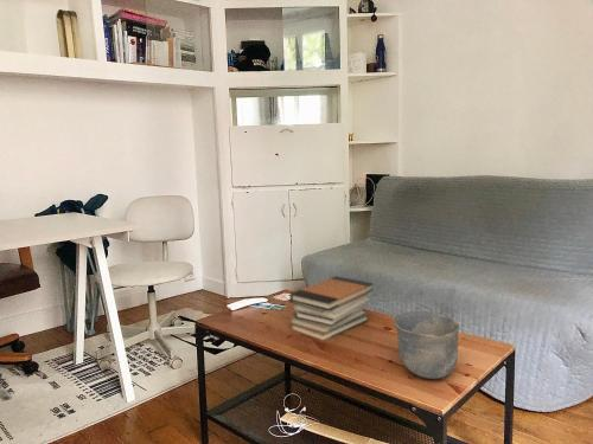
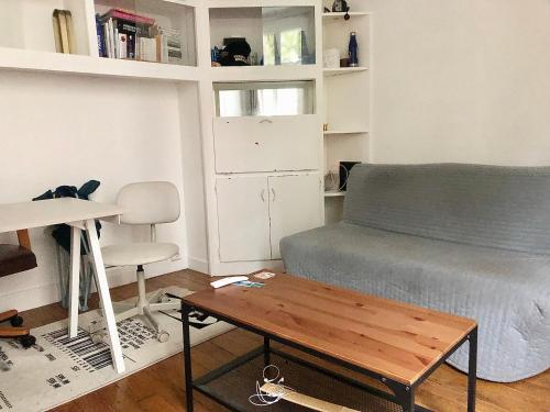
- cup [393,310,460,380]
- book stack [288,275,375,342]
